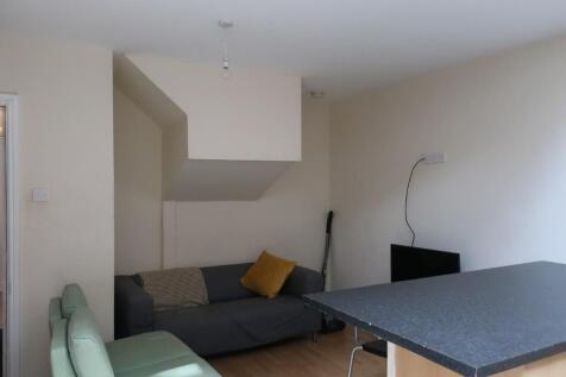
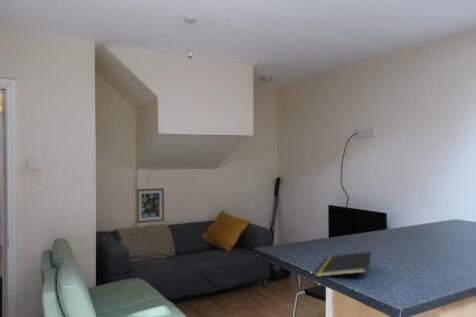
+ notepad [314,251,372,278]
+ wall art [136,187,165,224]
